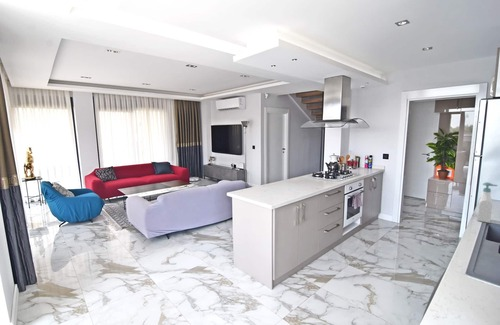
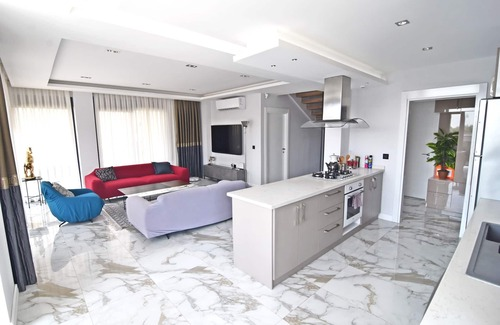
- soap bottle [477,181,499,224]
